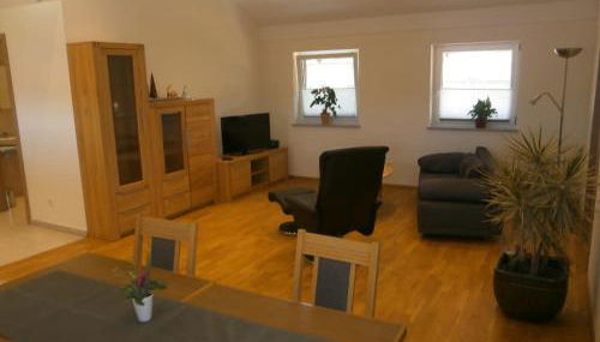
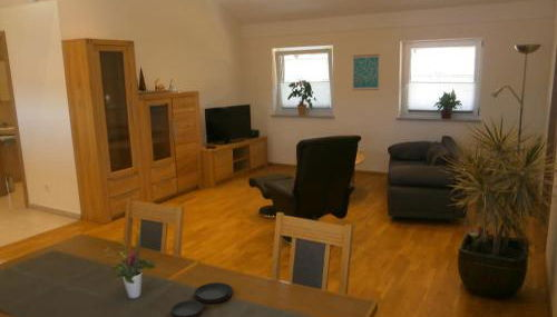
+ plate [170,281,234,317]
+ wall art [351,53,381,91]
